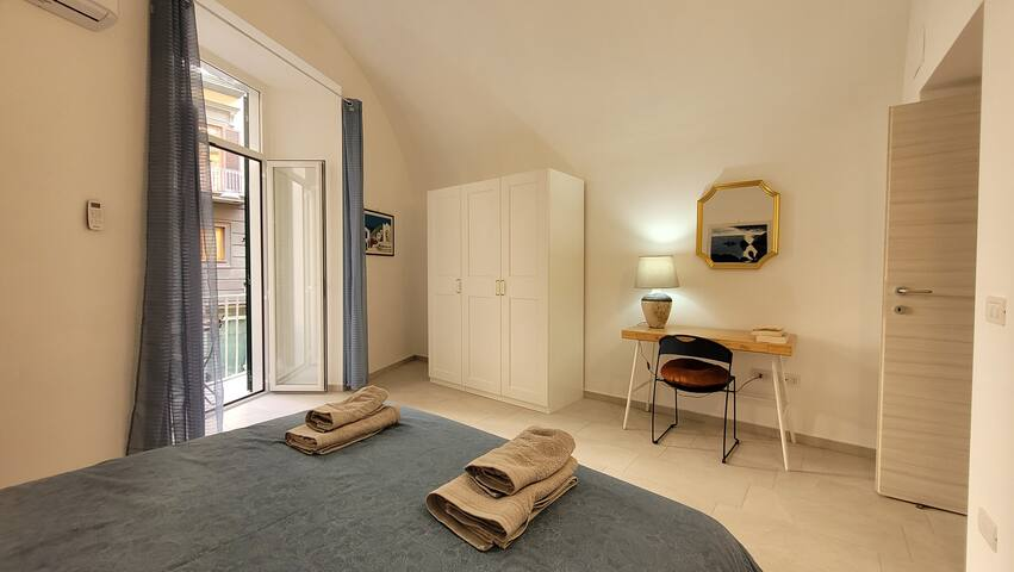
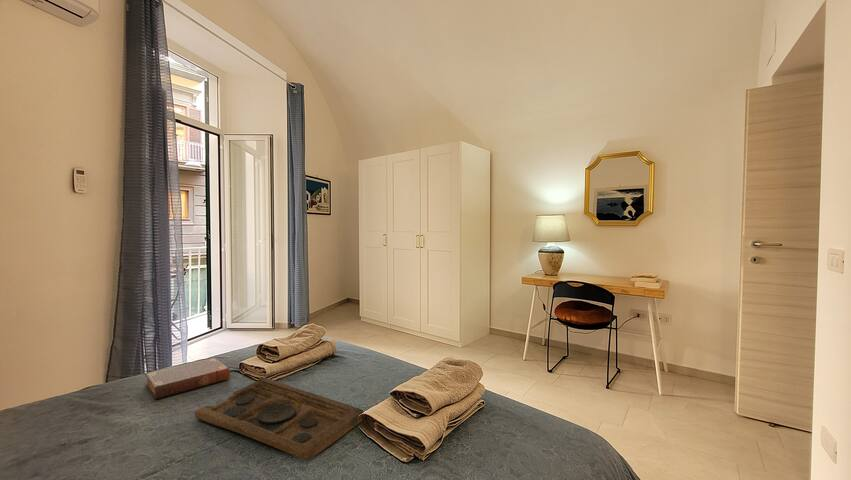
+ decorative tray [194,377,365,461]
+ book [144,357,231,400]
